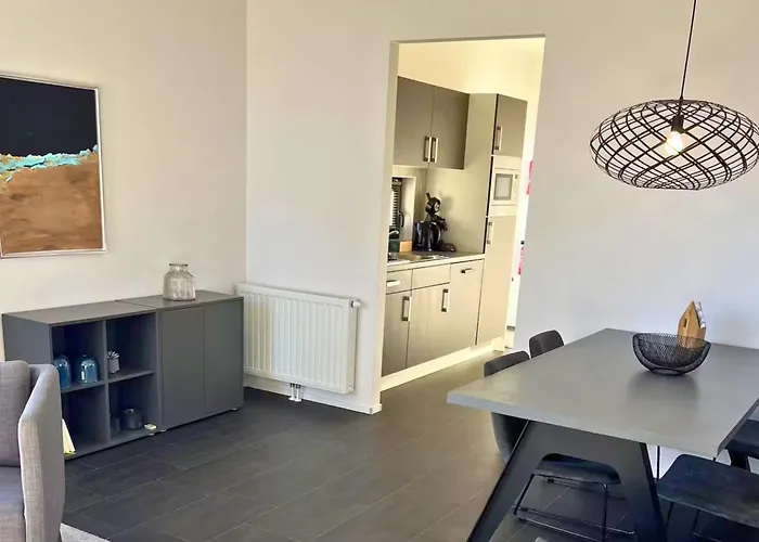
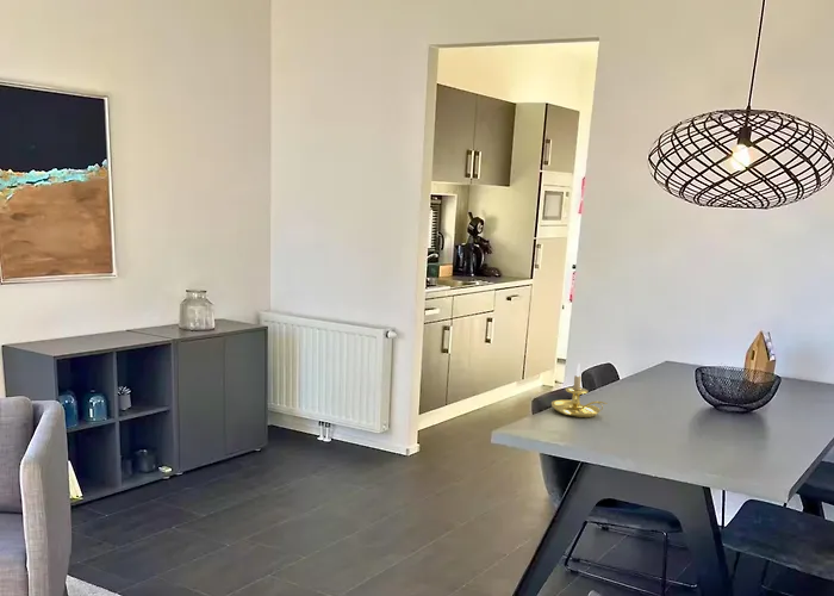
+ candle holder [550,362,609,418]
